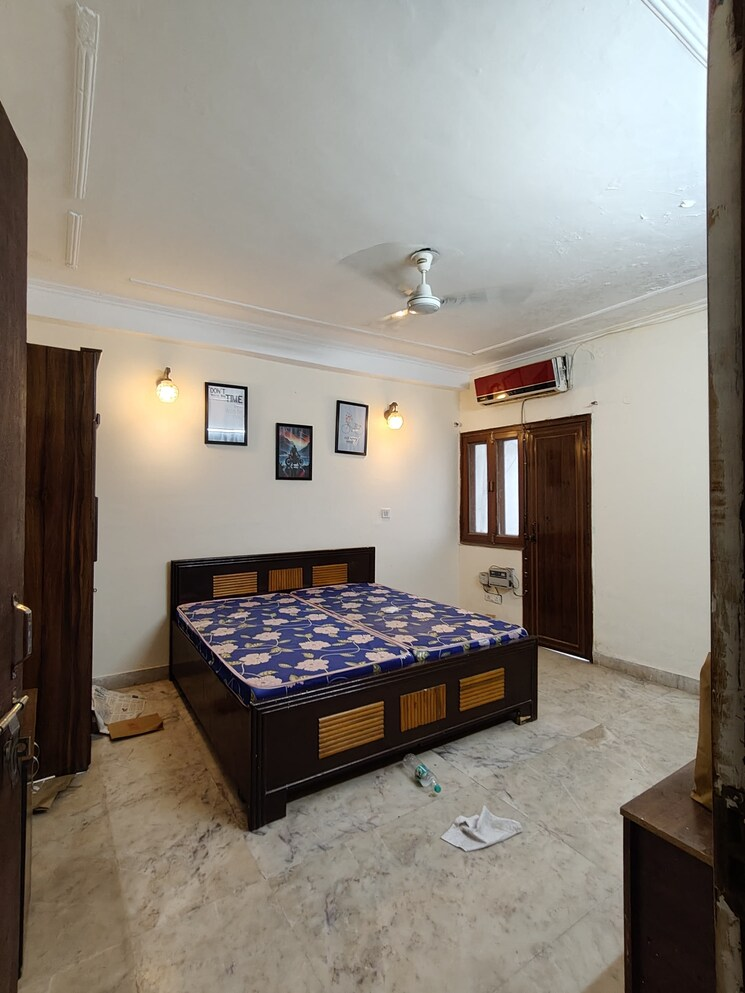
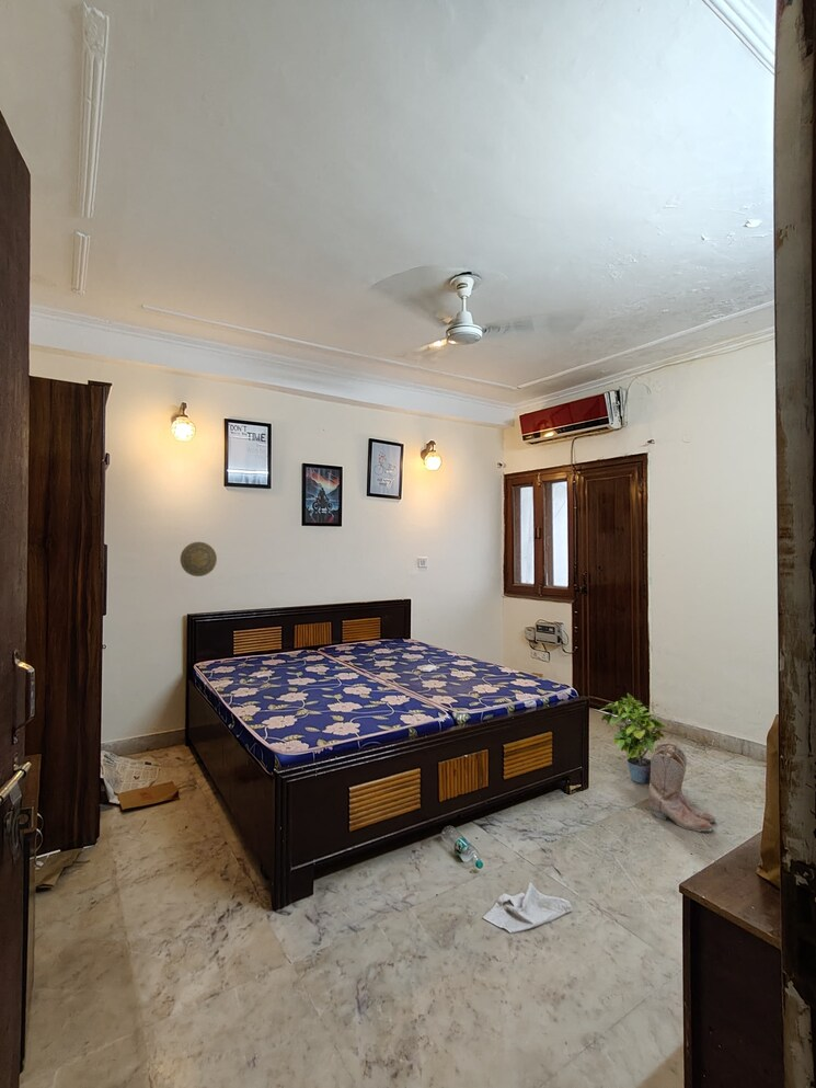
+ boots [647,742,716,833]
+ decorative plate [179,541,218,577]
+ potted plant [598,692,667,784]
